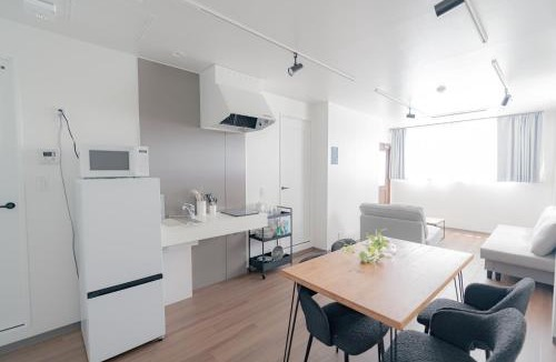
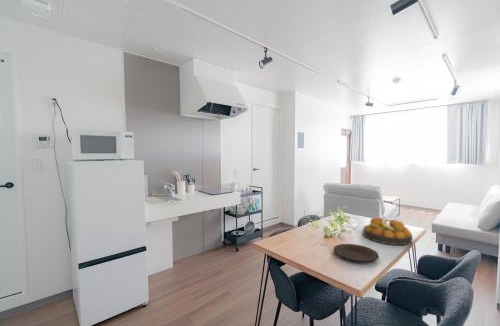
+ fruit bowl [362,216,413,246]
+ plate [333,243,380,263]
